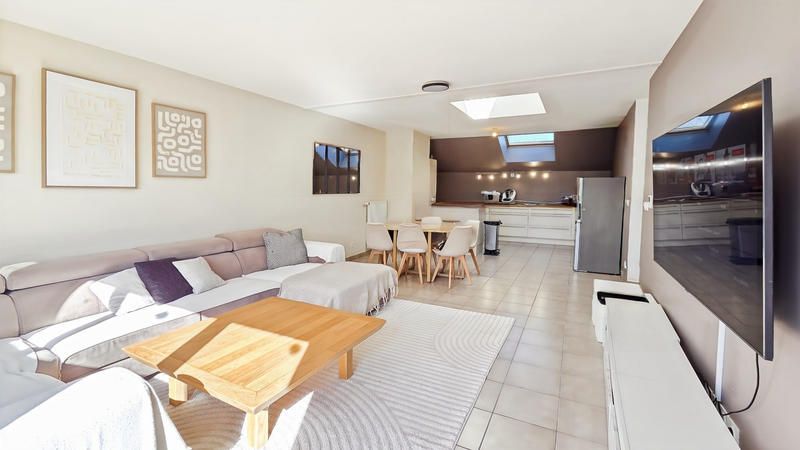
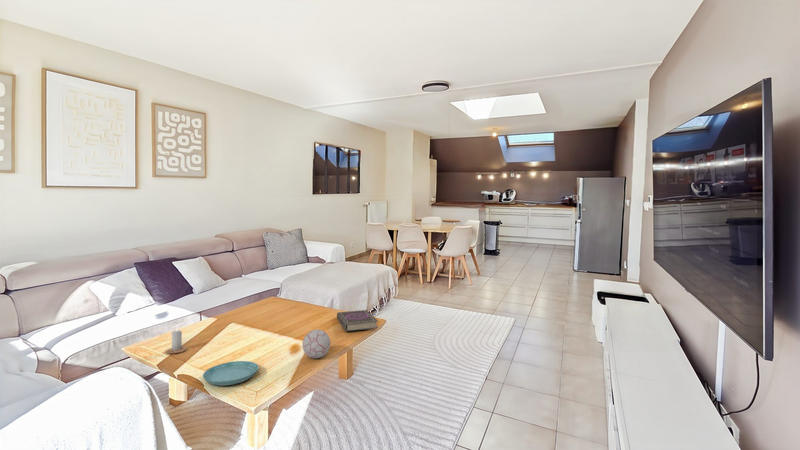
+ book [336,309,379,332]
+ decorative ball [301,329,331,359]
+ saucer [202,360,259,386]
+ candle [164,326,188,355]
